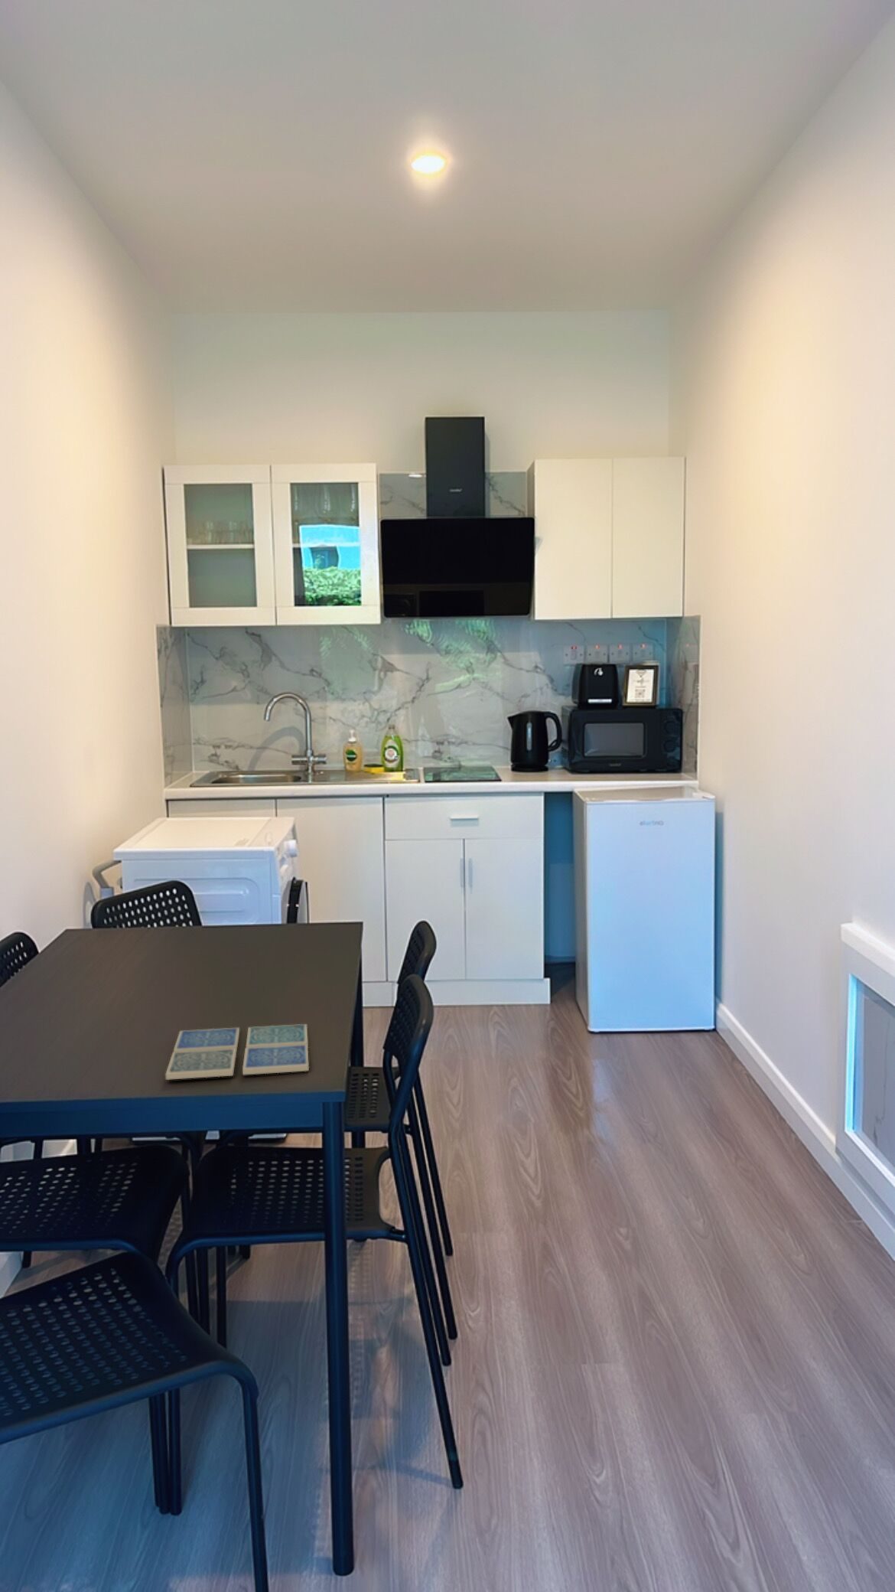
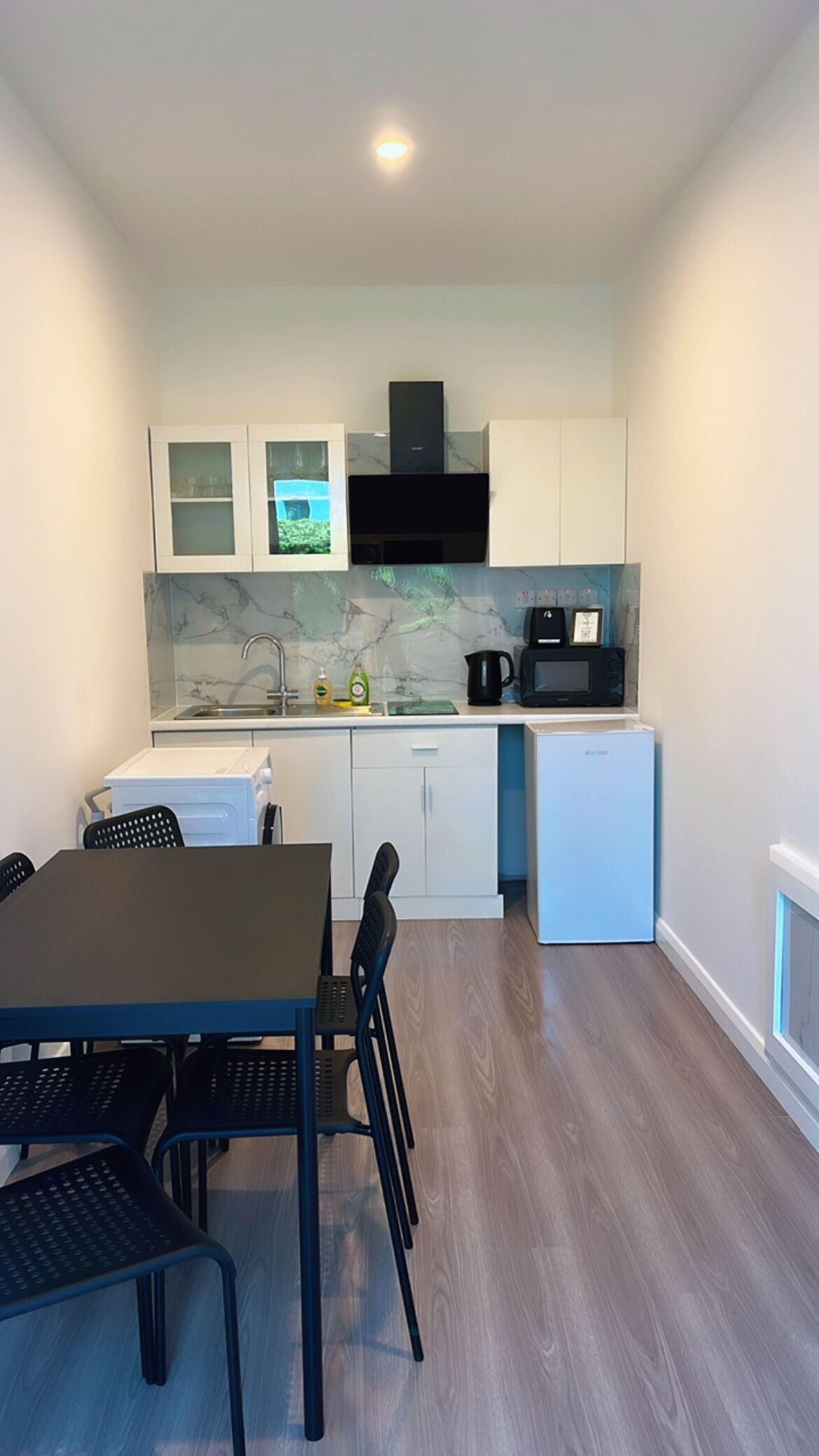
- drink coaster [165,1023,309,1080]
